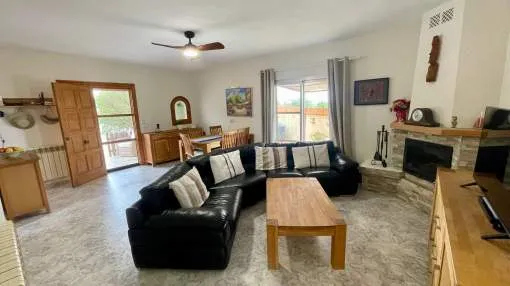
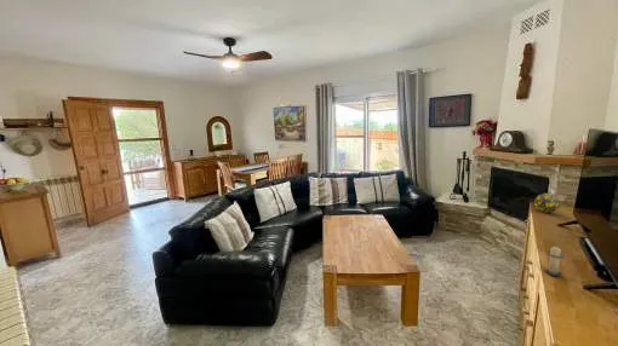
+ decorative ball [533,192,561,214]
+ candle [544,246,566,277]
